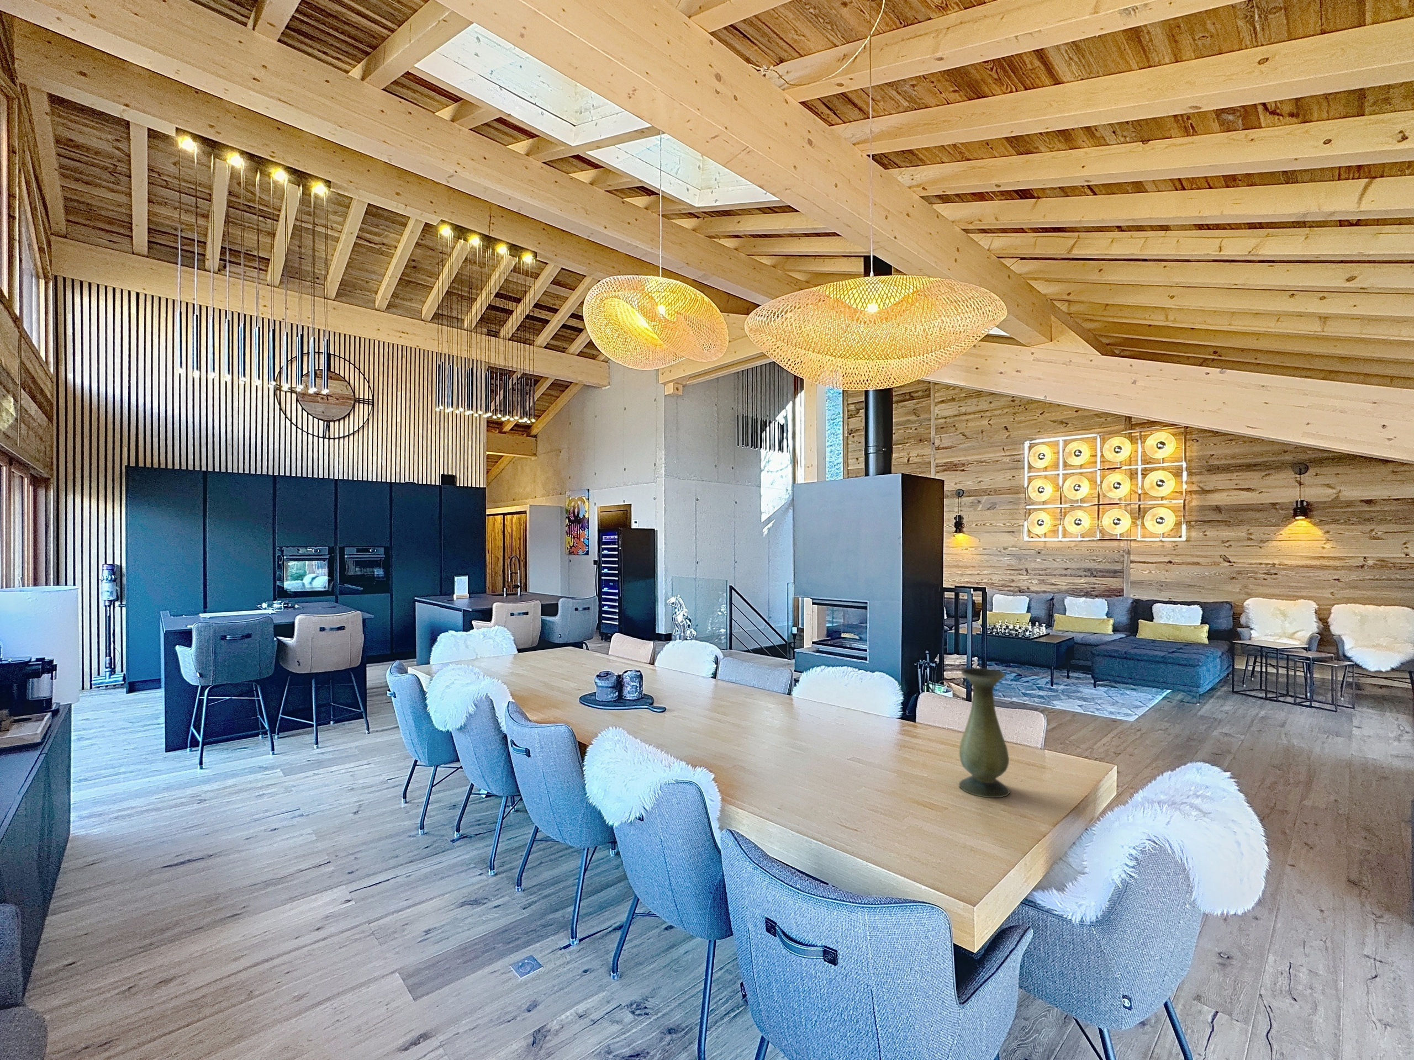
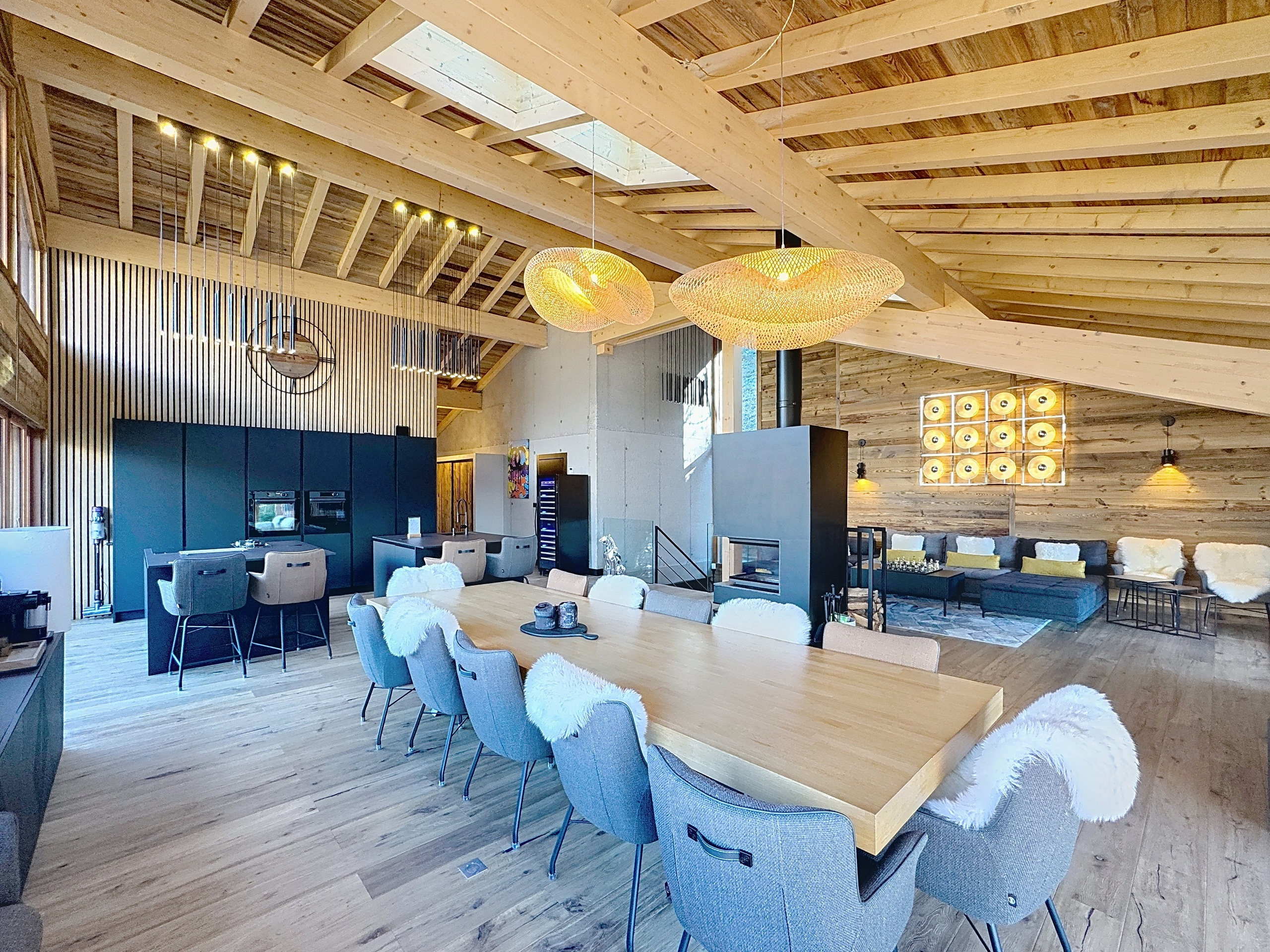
- vase [959,667,1011,798]
